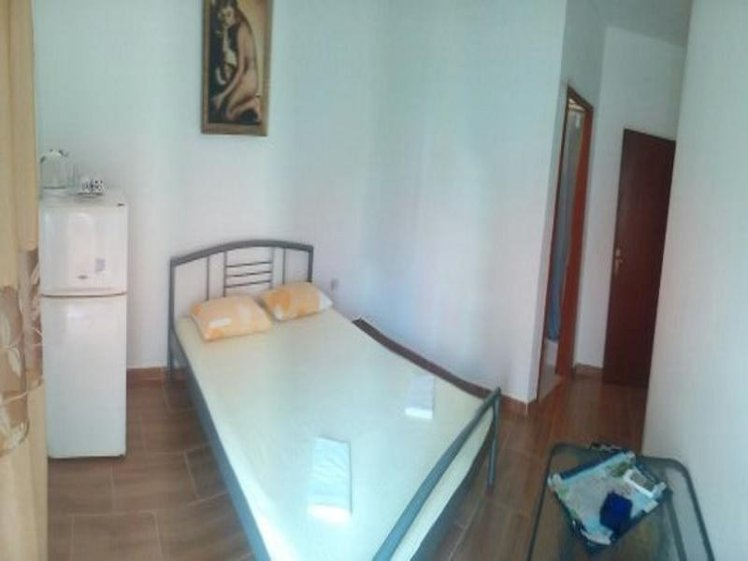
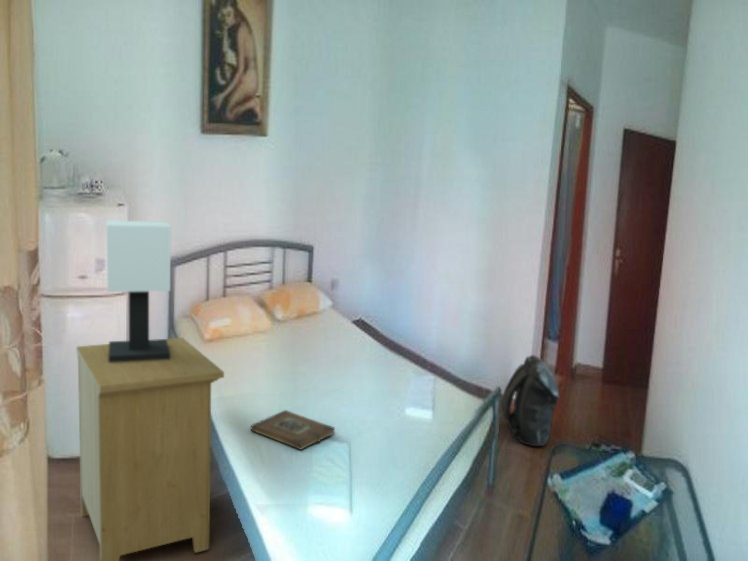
+ book [249,409,336,451]
+ table lamp [106,220,171,363]
+ nightstand [75,337,225,561]
+ backpack [501,354,561,447]
